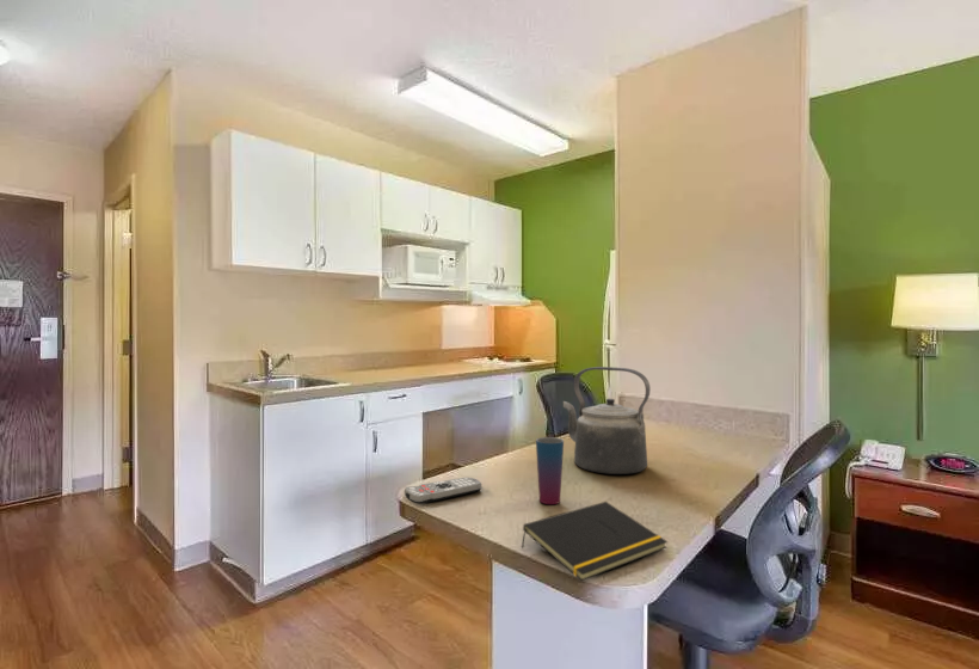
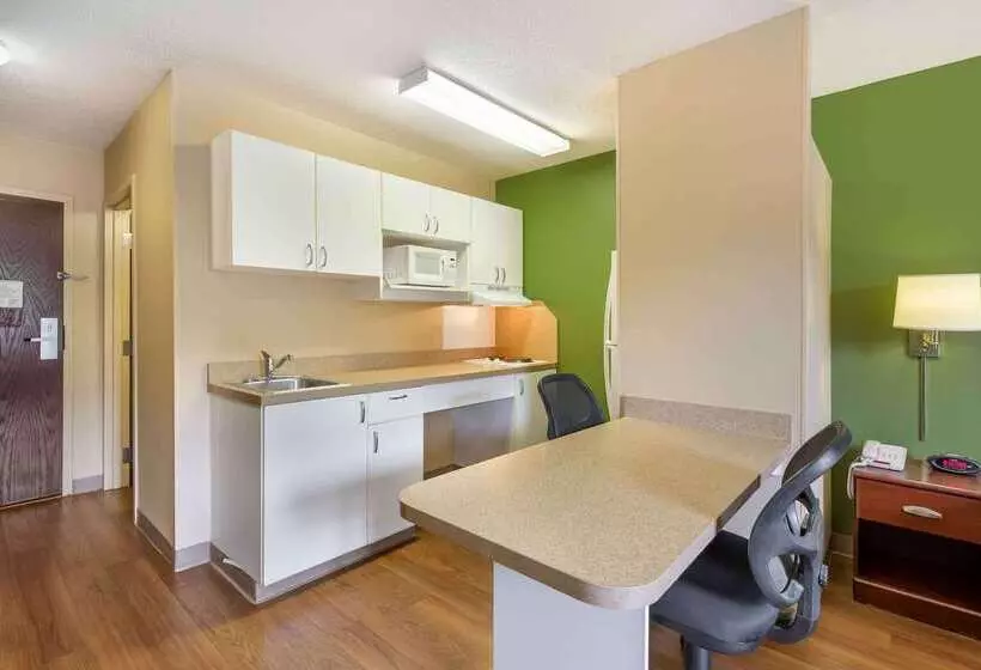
- notepad [521,501,669,582]
- kettle [562,366,652,475]
- remote control [404,477,482,505]
- cup [535,436,565,505]
